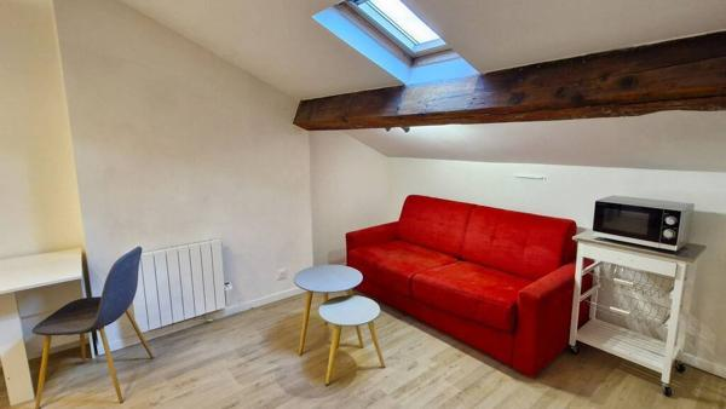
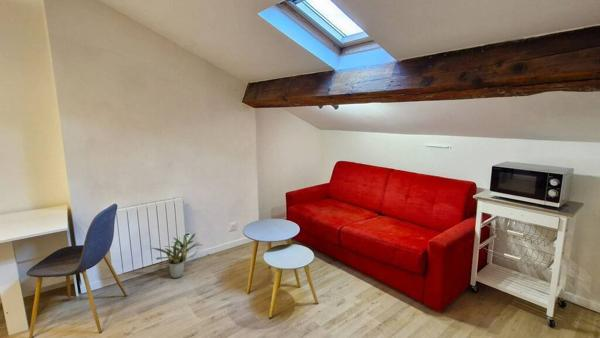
+ potted plant [151,232,202,279]
